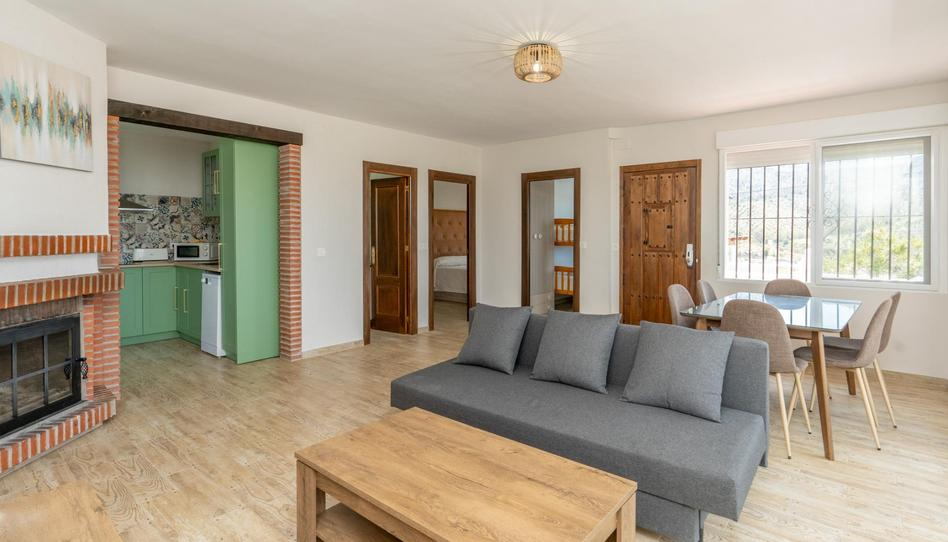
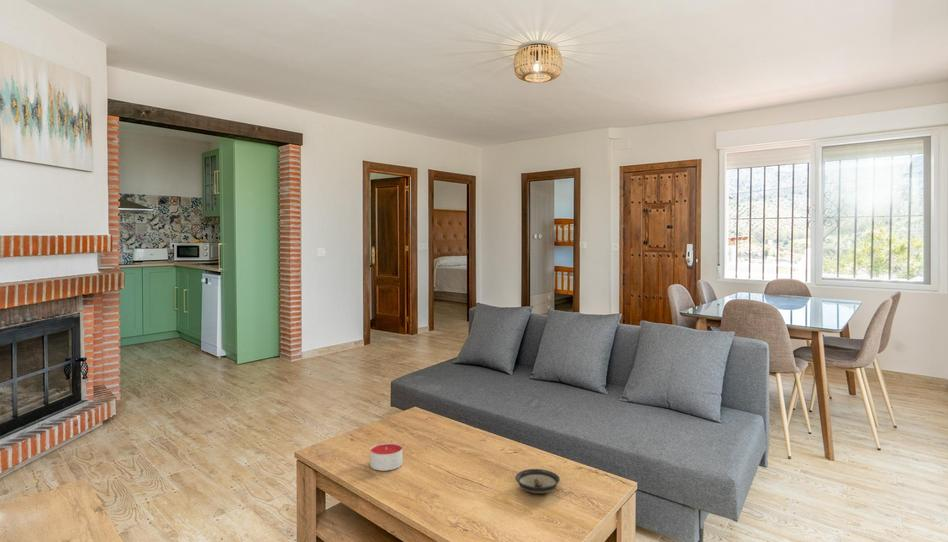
+ candle [369,442,403,472]
+ saucer [515,468,561,494]
